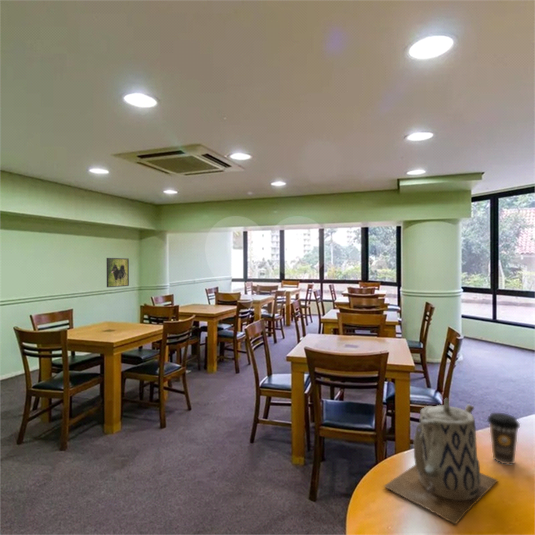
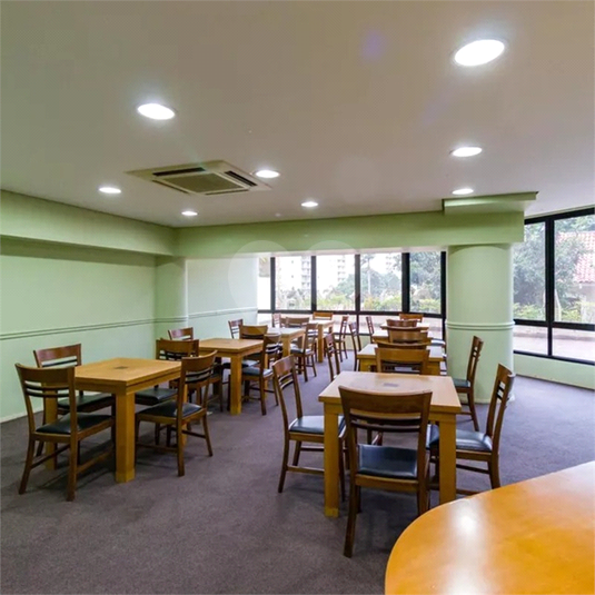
- teapot [383,397,499,525]
- coffee cup [486,412,521,465]
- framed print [106,257,130,288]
